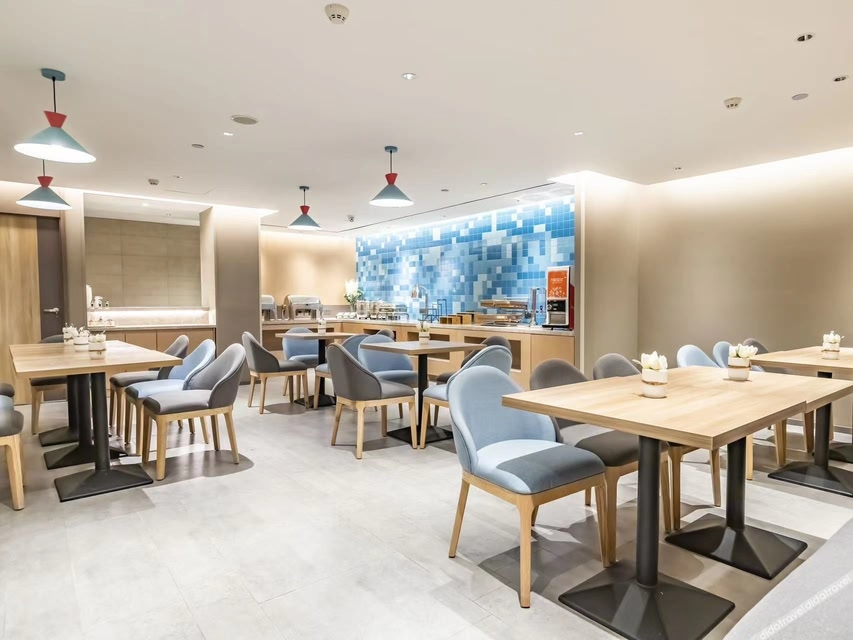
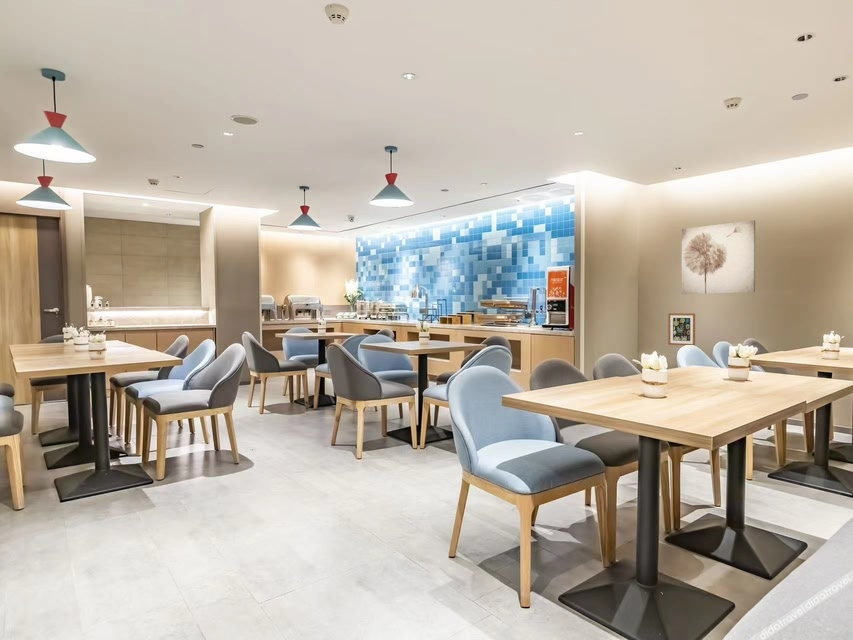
+ wall art [667,312,696,346]
+ wall art [681,219,756,295]
